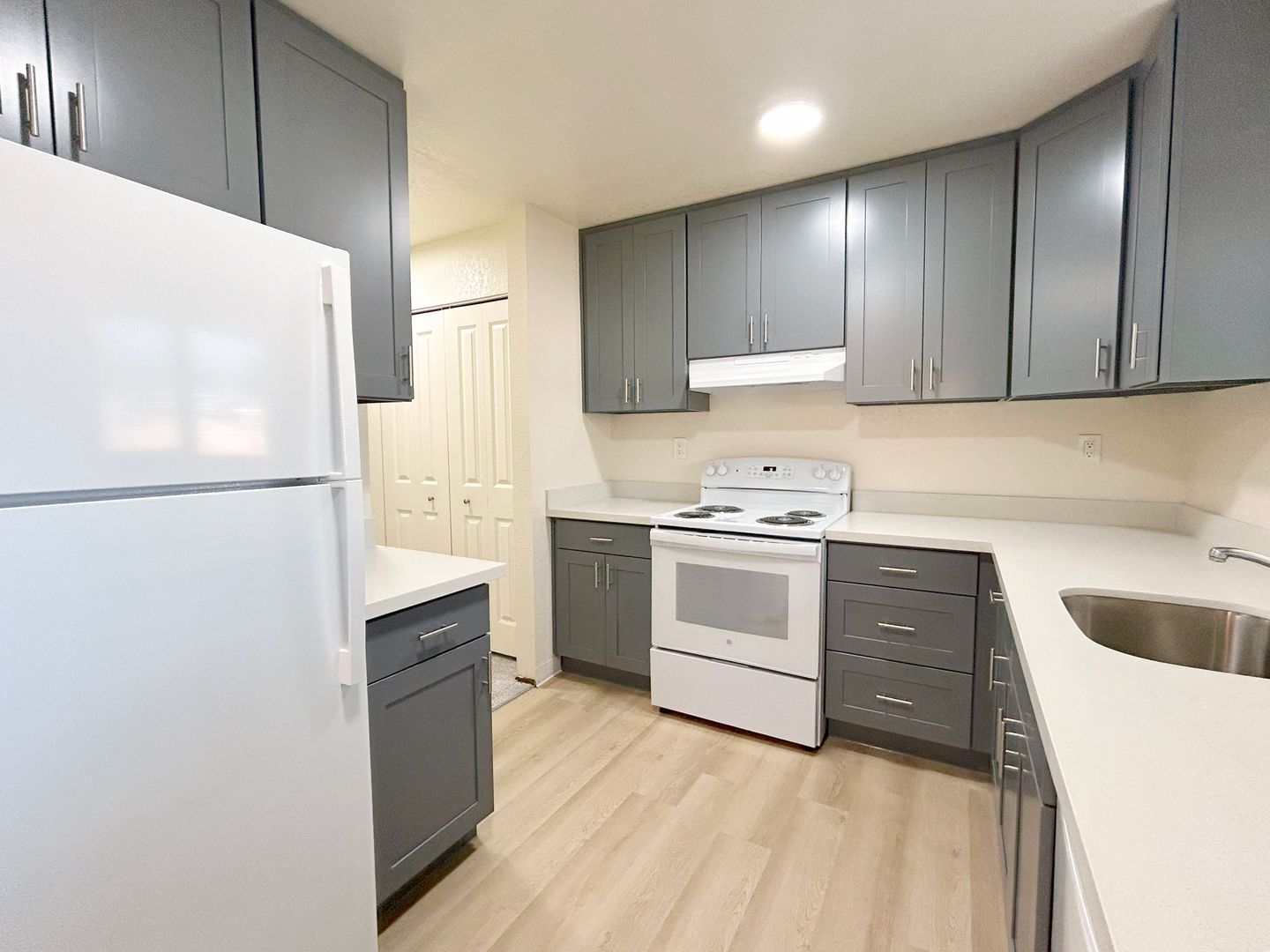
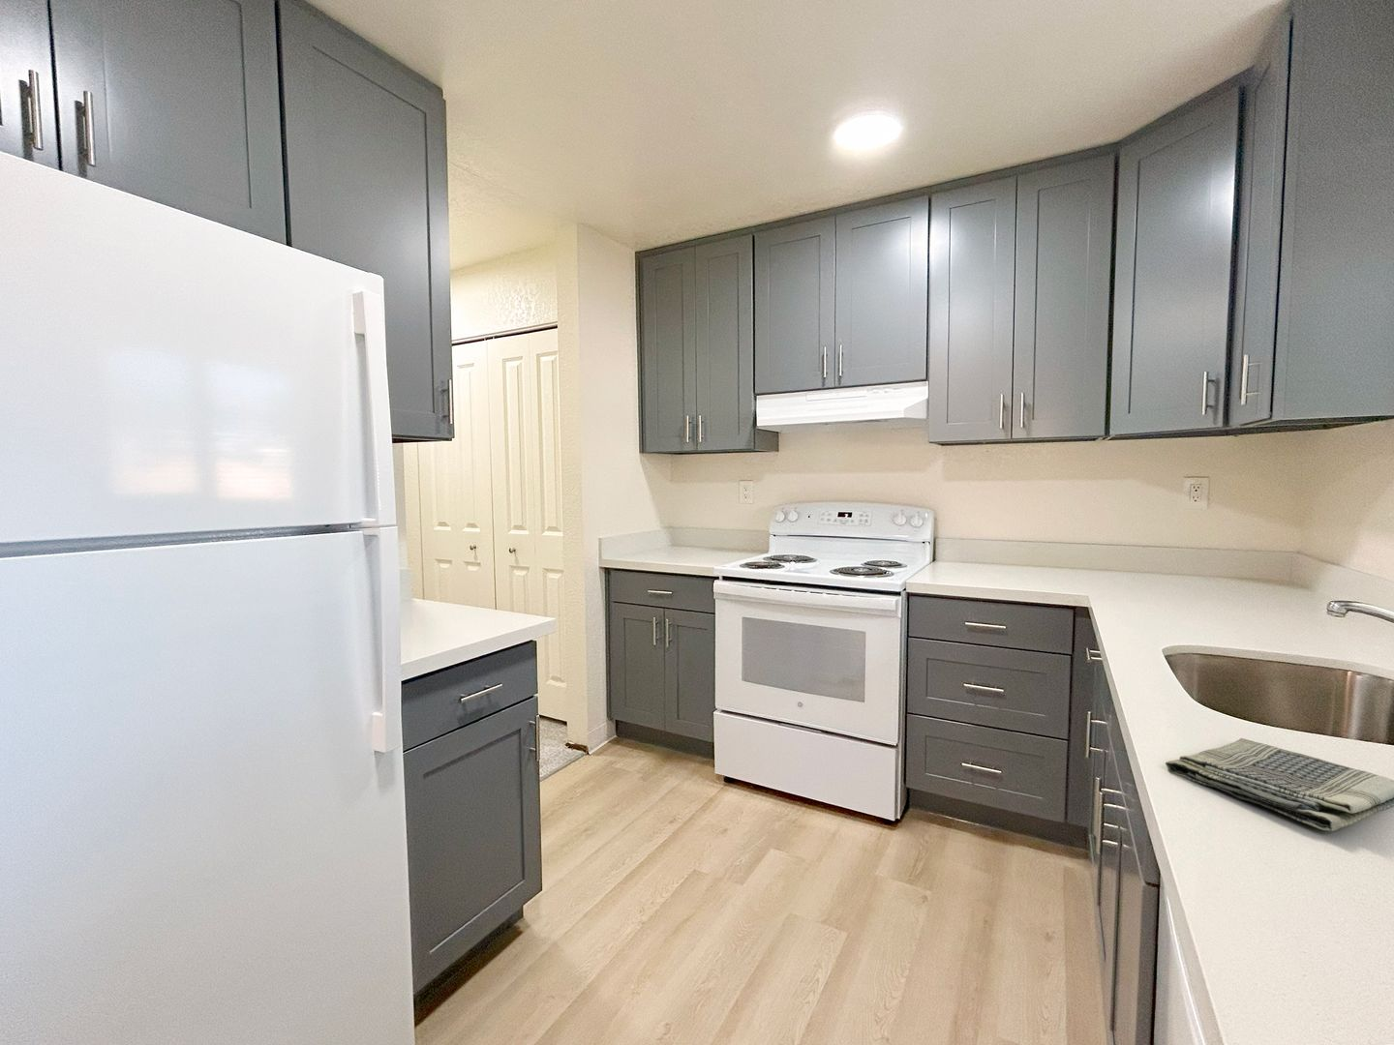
+ dish towel [1165,738,1394,832]
